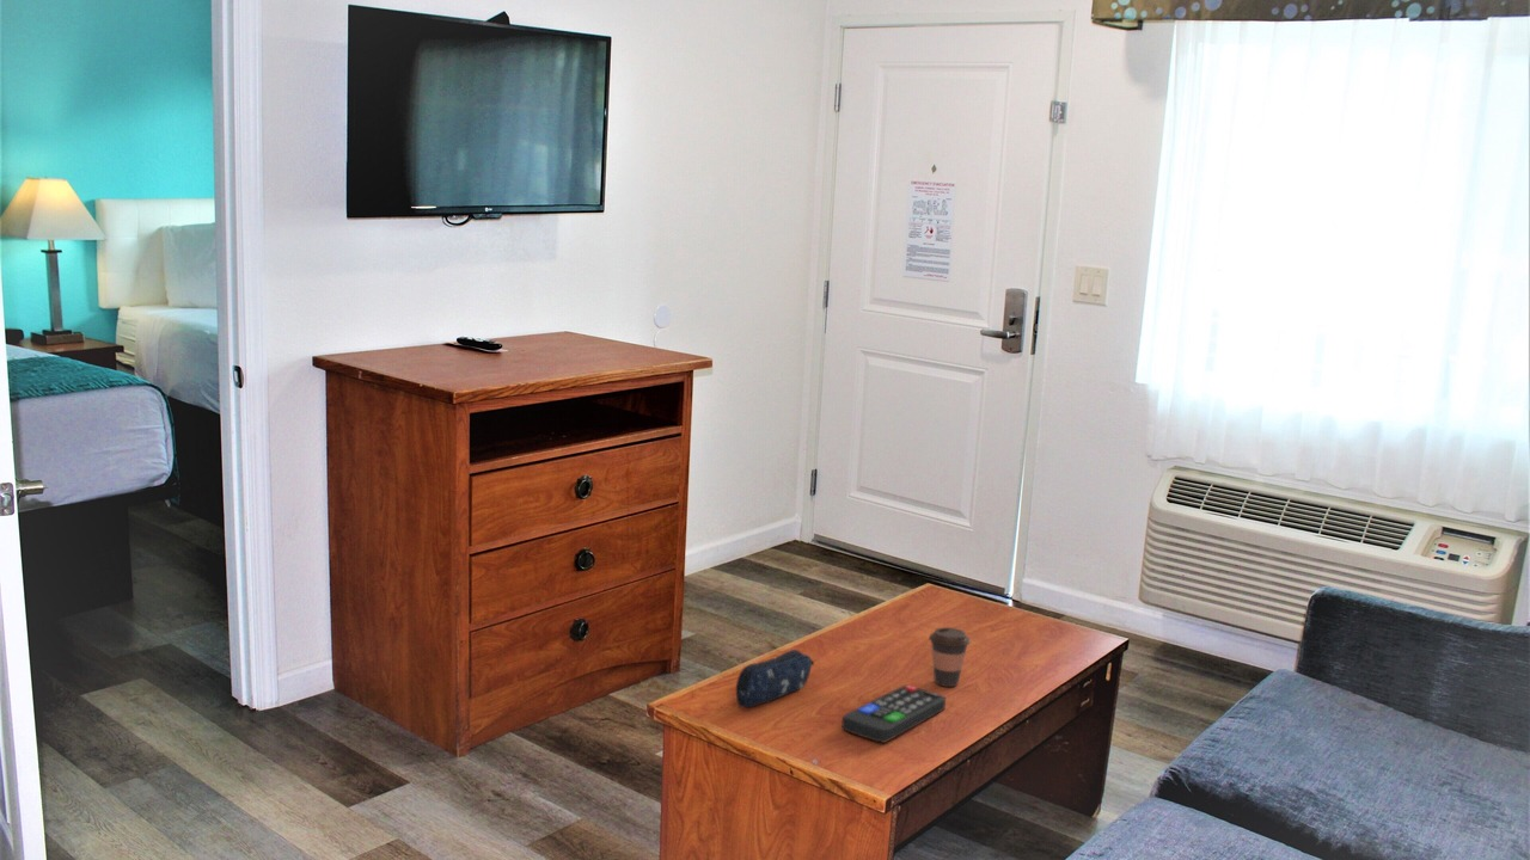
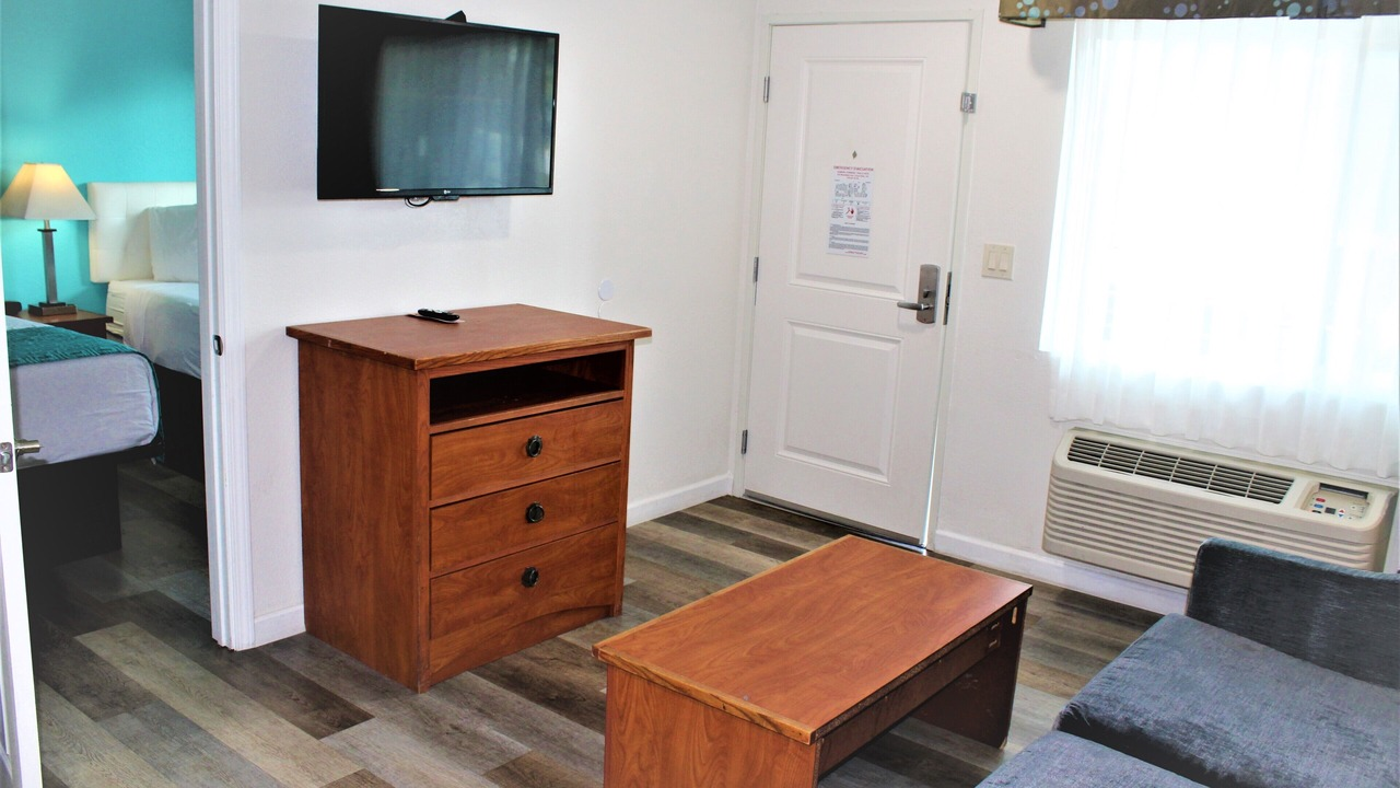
- coffee cup [928,626,972,688]
- remote control [840,684,947,744]
- pencil case [735,649,815,708]
